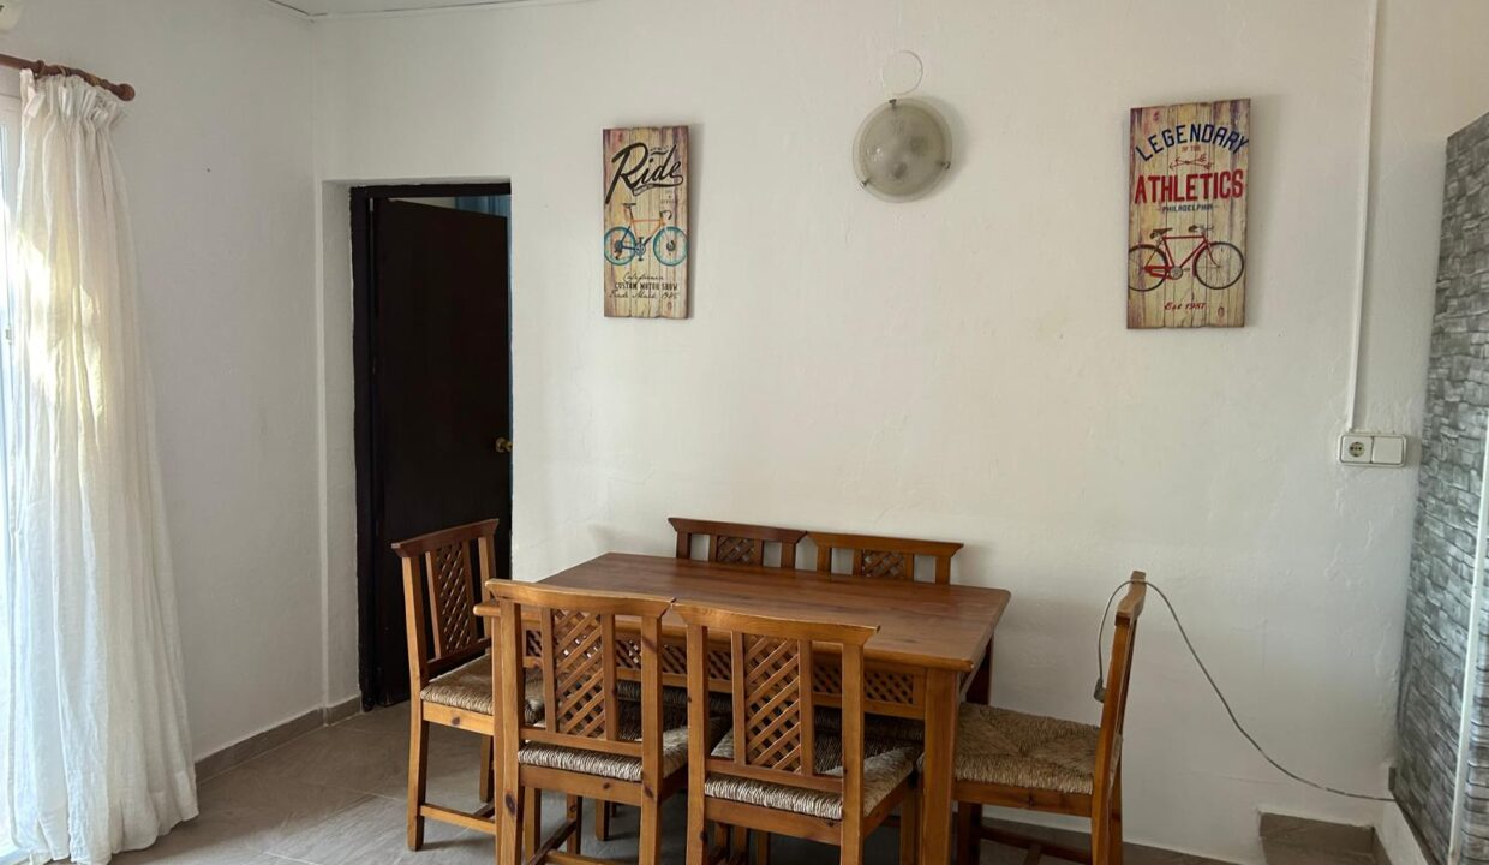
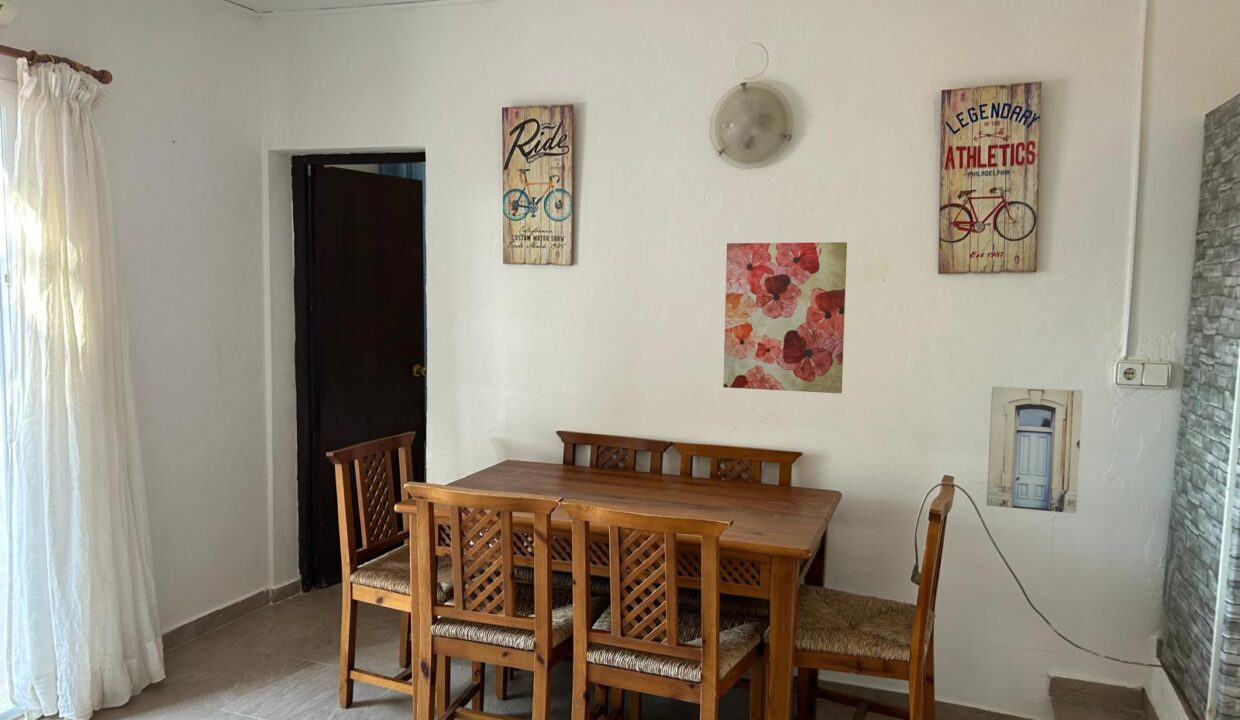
+ wall art [986,386,1084,514]
+ wall art [722,241,848,394]
